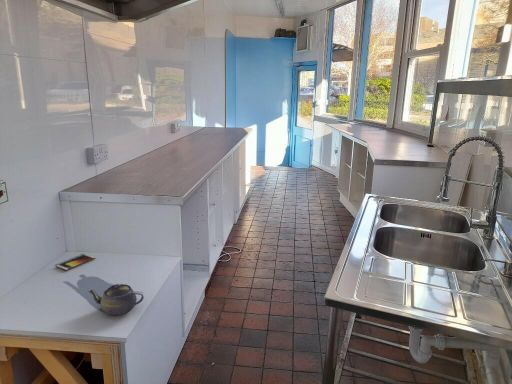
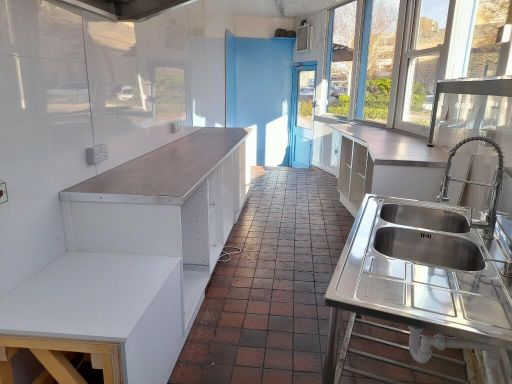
- smartphone [55,253,96,272]
- teapot [87,283,146,317]
